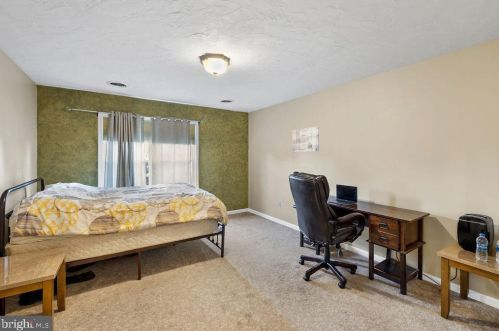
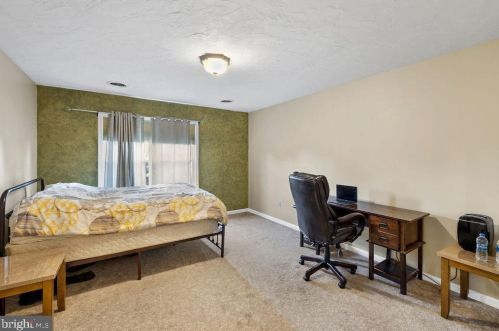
- wall art [291,126,320,153]
